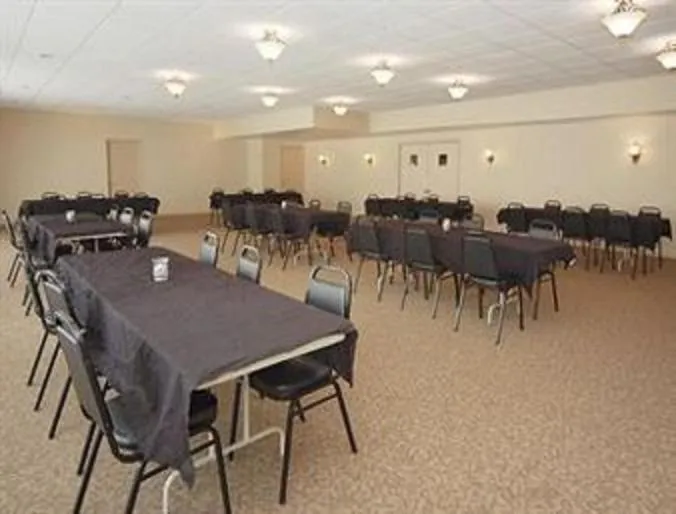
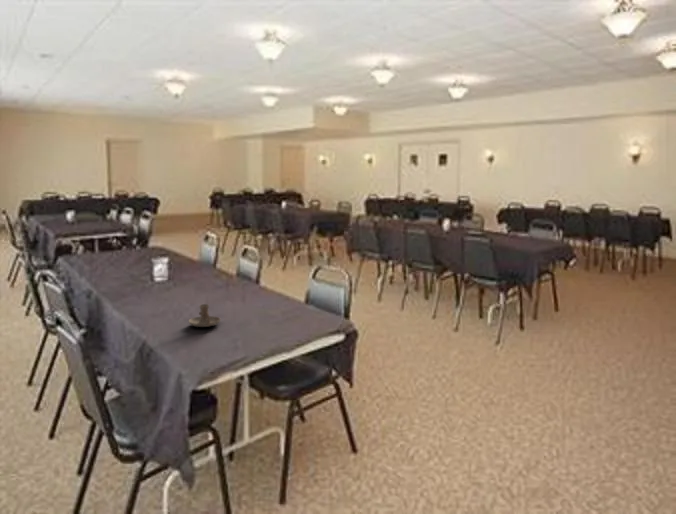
+ candle holder [188,303,222,328]
